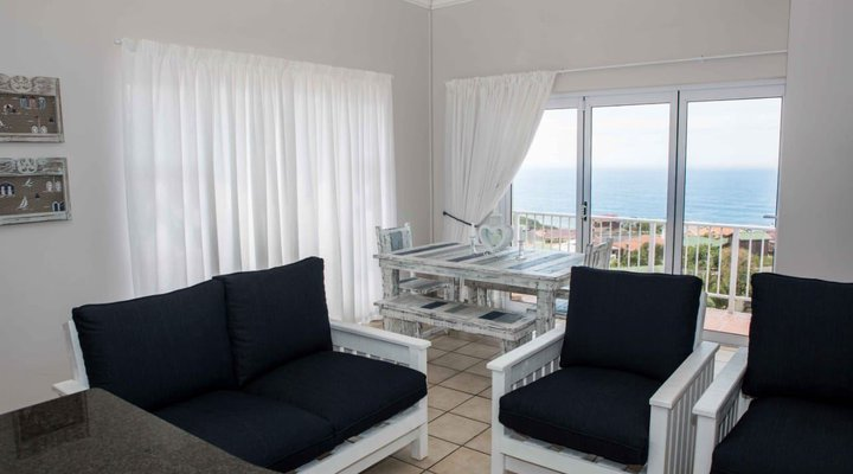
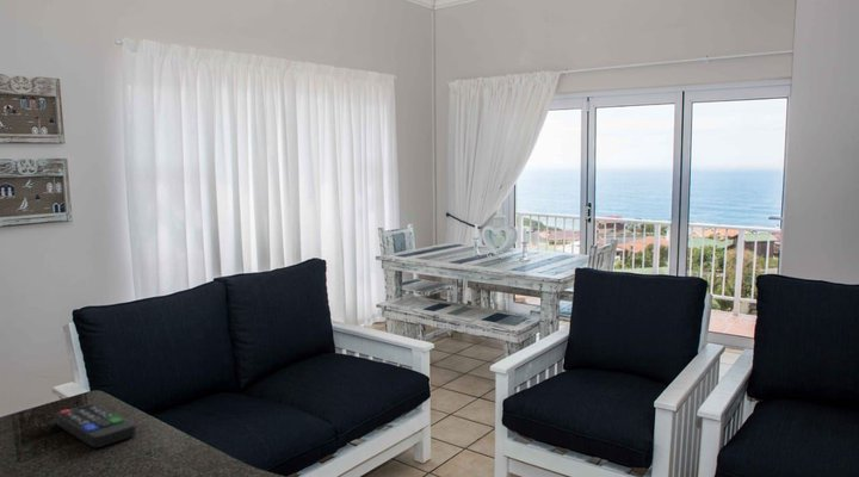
+ remote control [54,402,137,448]
